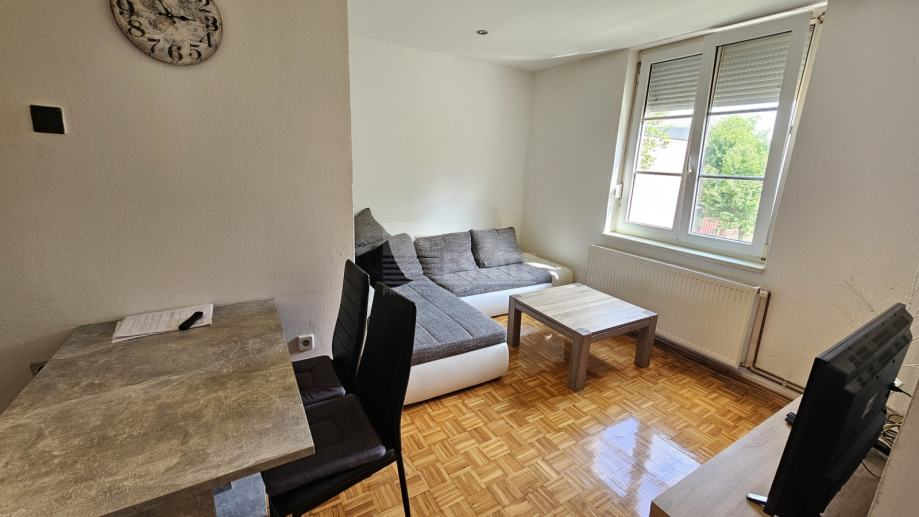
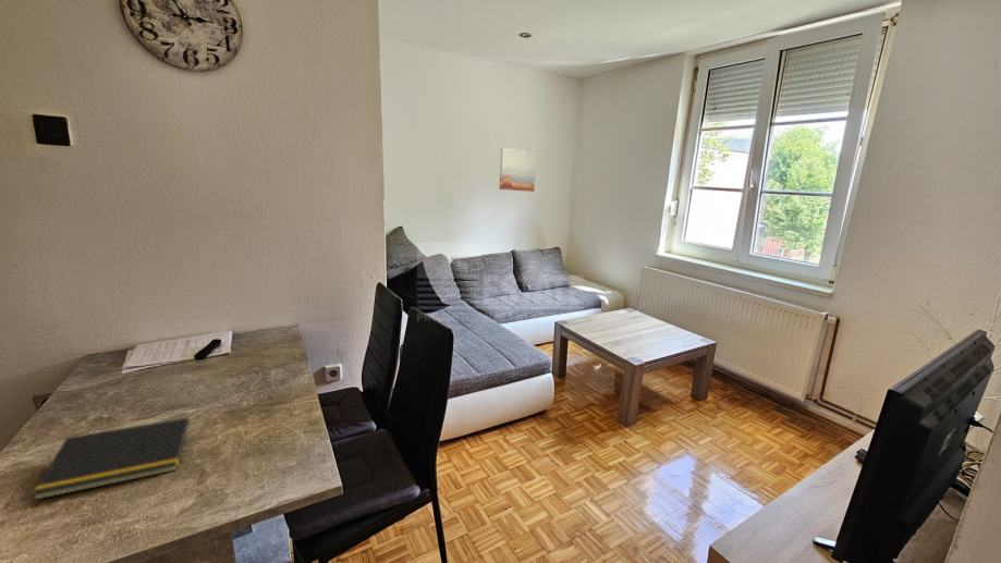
+ notepad [32,417,191,501]
+ wall art [499,146,538,193]
